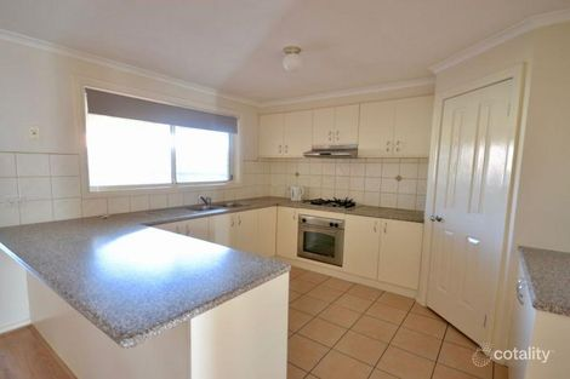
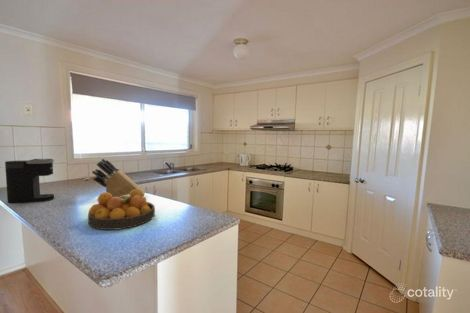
+ coffee maker [4,158,55,204]
+ fruit bowl [87,189,156,231]
+ knife block [91,158,146,197]
